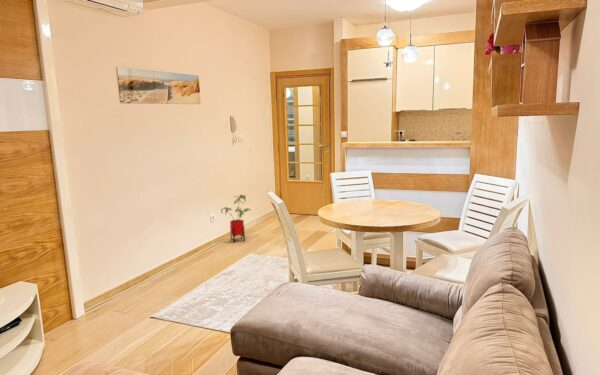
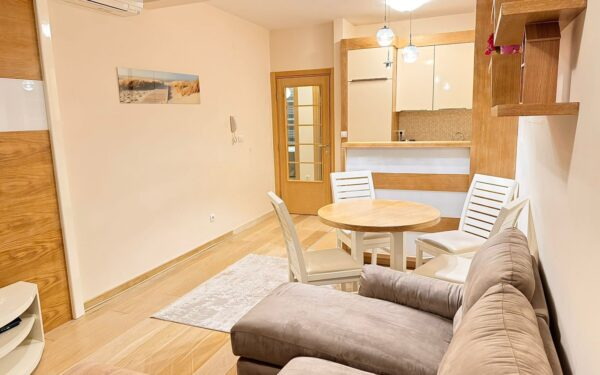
- house plant [220,194,252,244]
